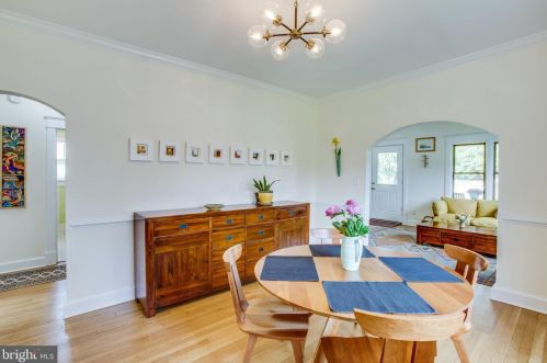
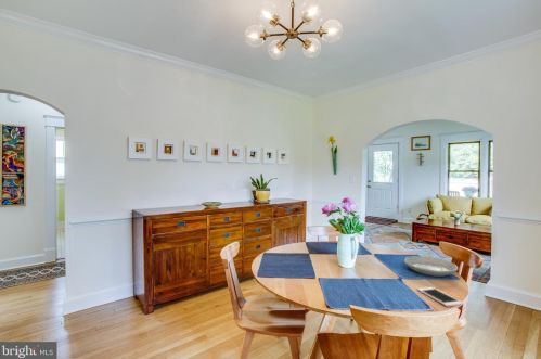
+ plate [403,255,460,278]
+ cell phone [416,286,464,308]
